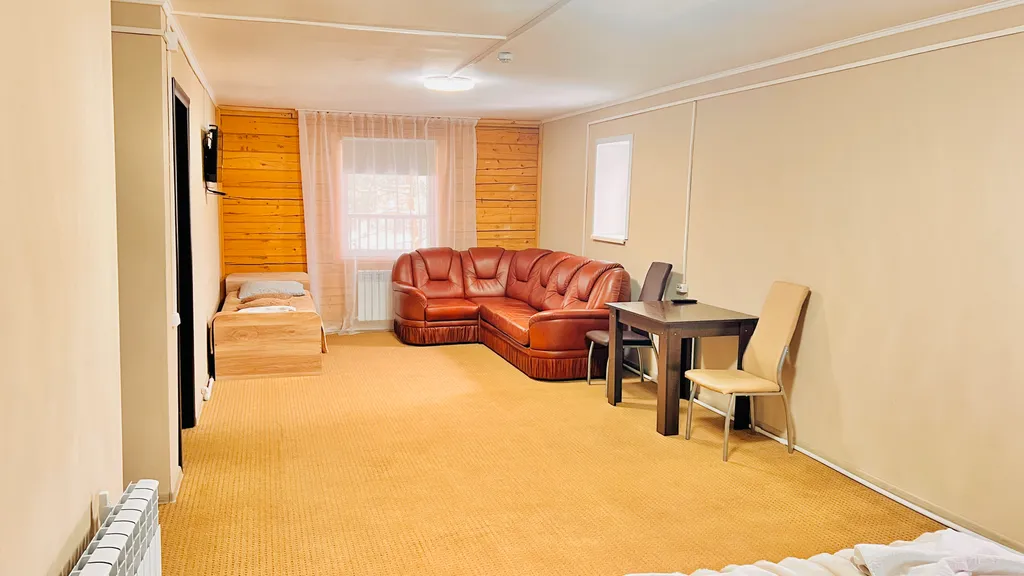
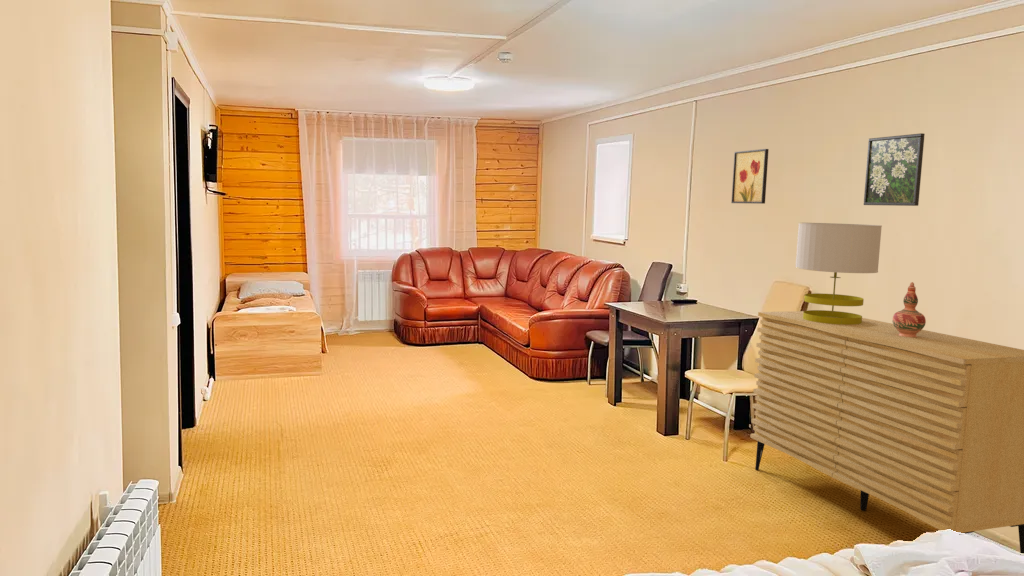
+ table lamp [794,222,883,325]
+ decorative vase [891,281,927,337]
+ wall art [730,148,769,205]
+ dresser [749,310,1024,553]
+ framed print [863,132,925,207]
